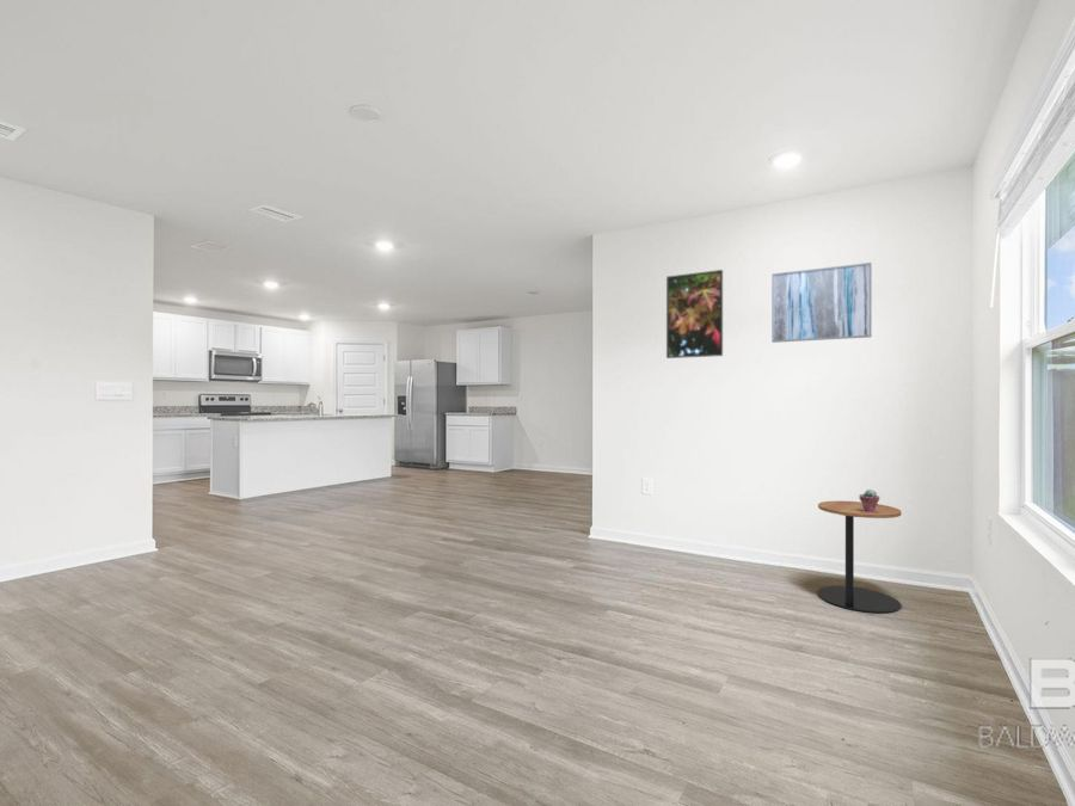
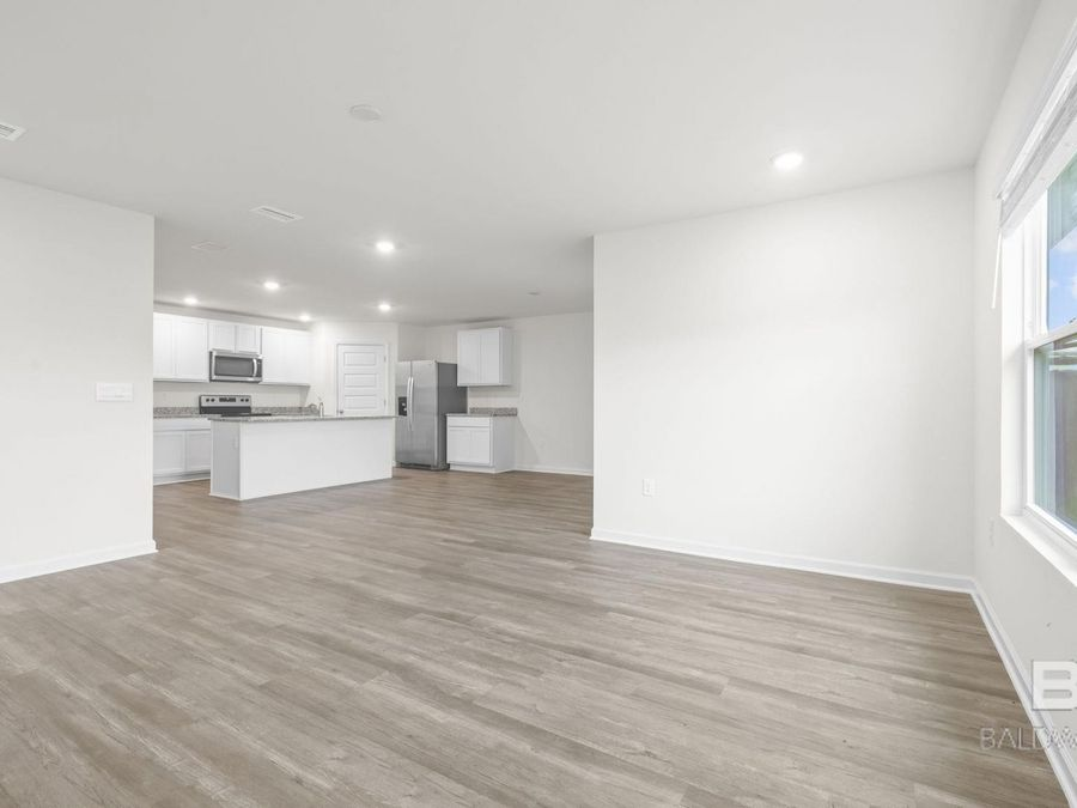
- wall art [770,262,873,344]
- side table [817,500,902,615]
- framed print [665,269,724,359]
- potted succulent [858,488,880,513]
